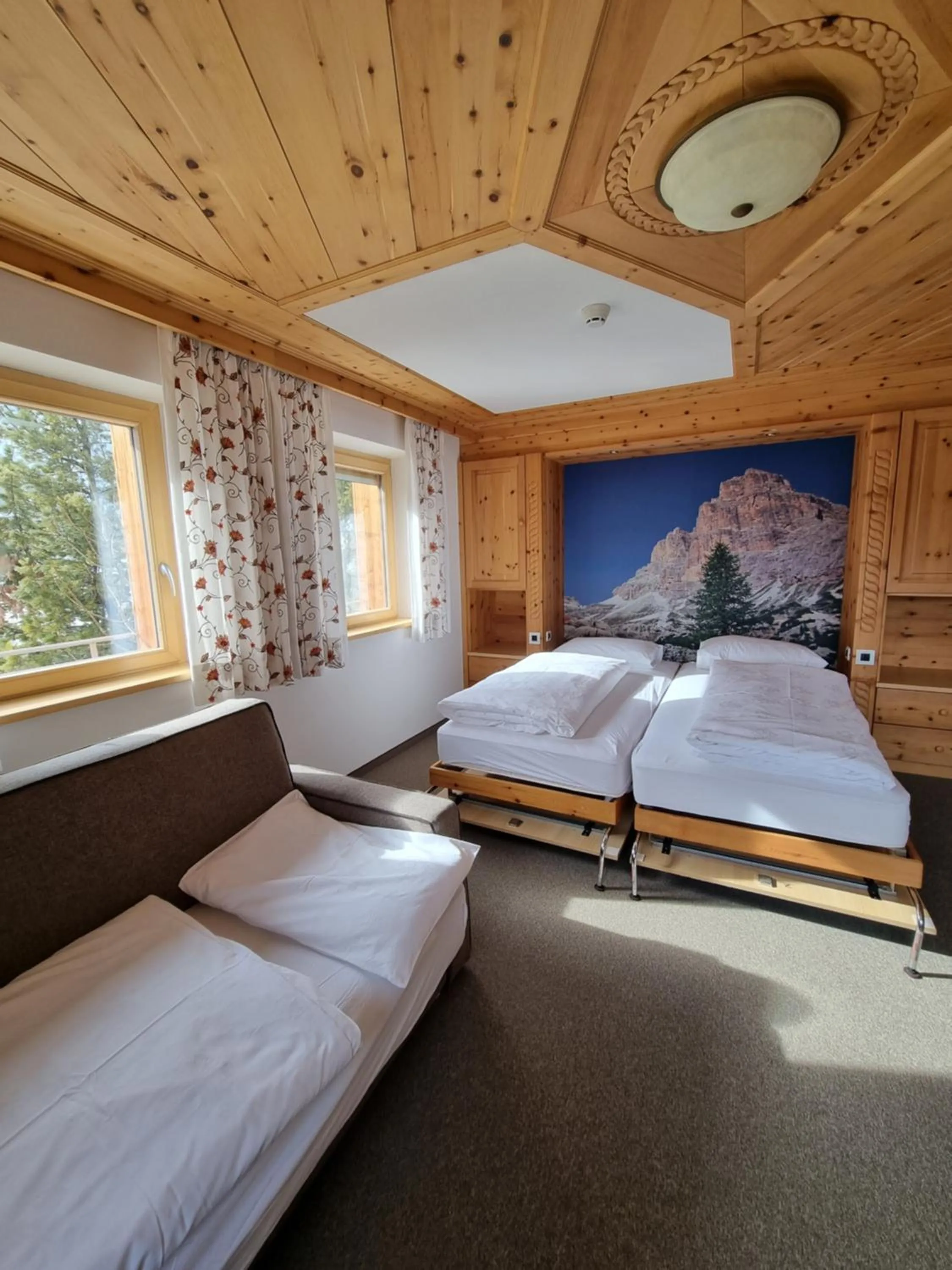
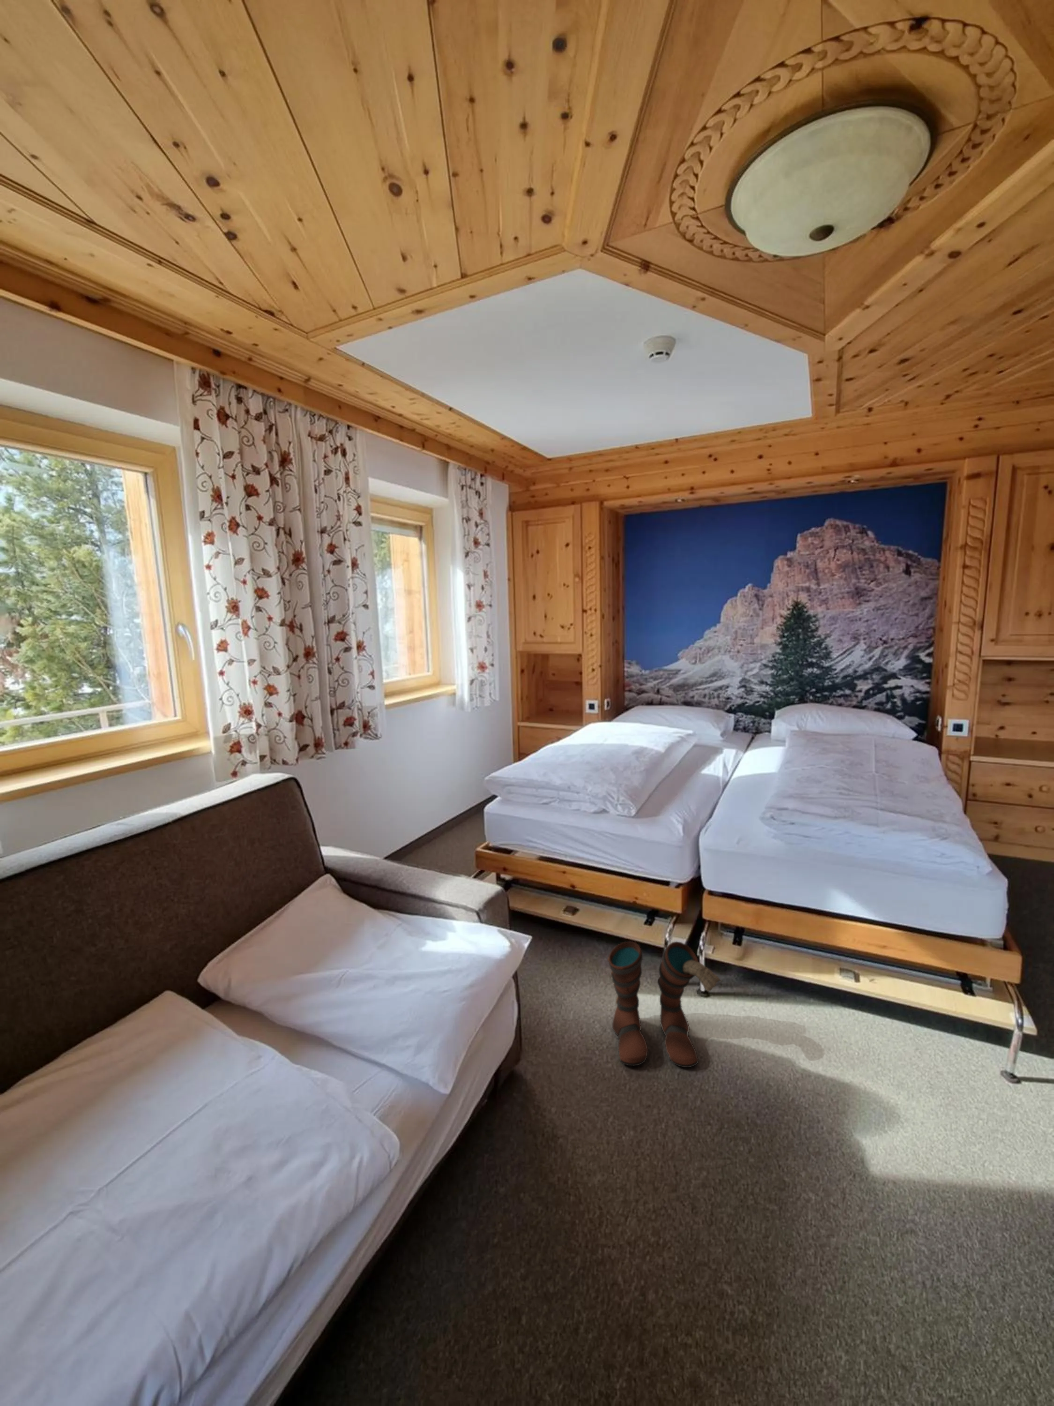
+ boots [607,941,723,1068]
